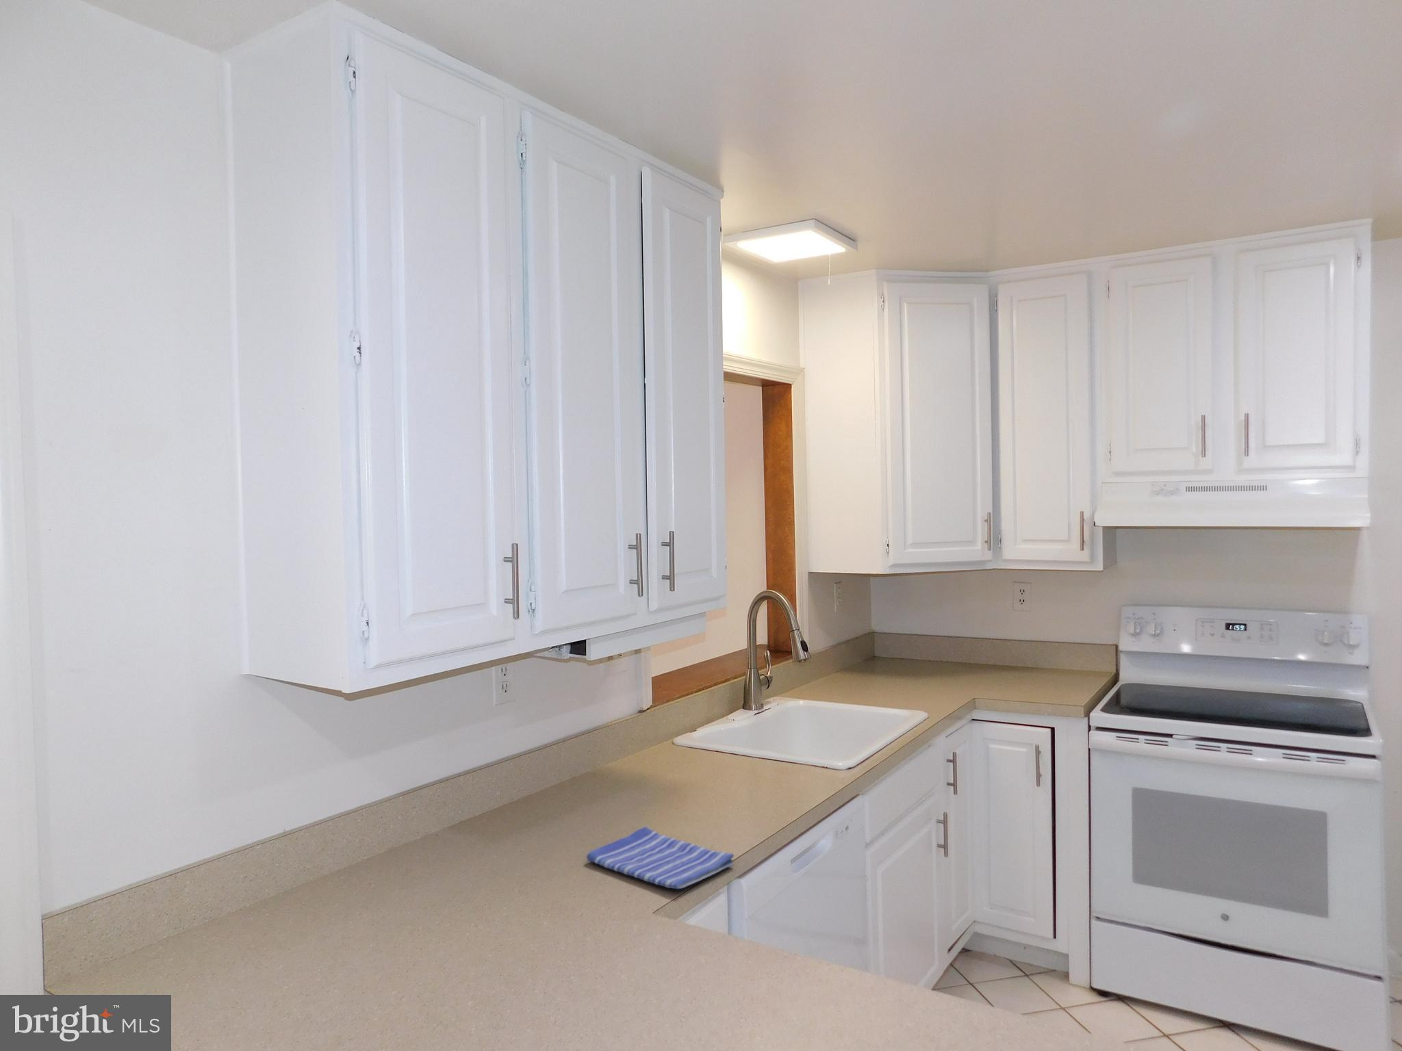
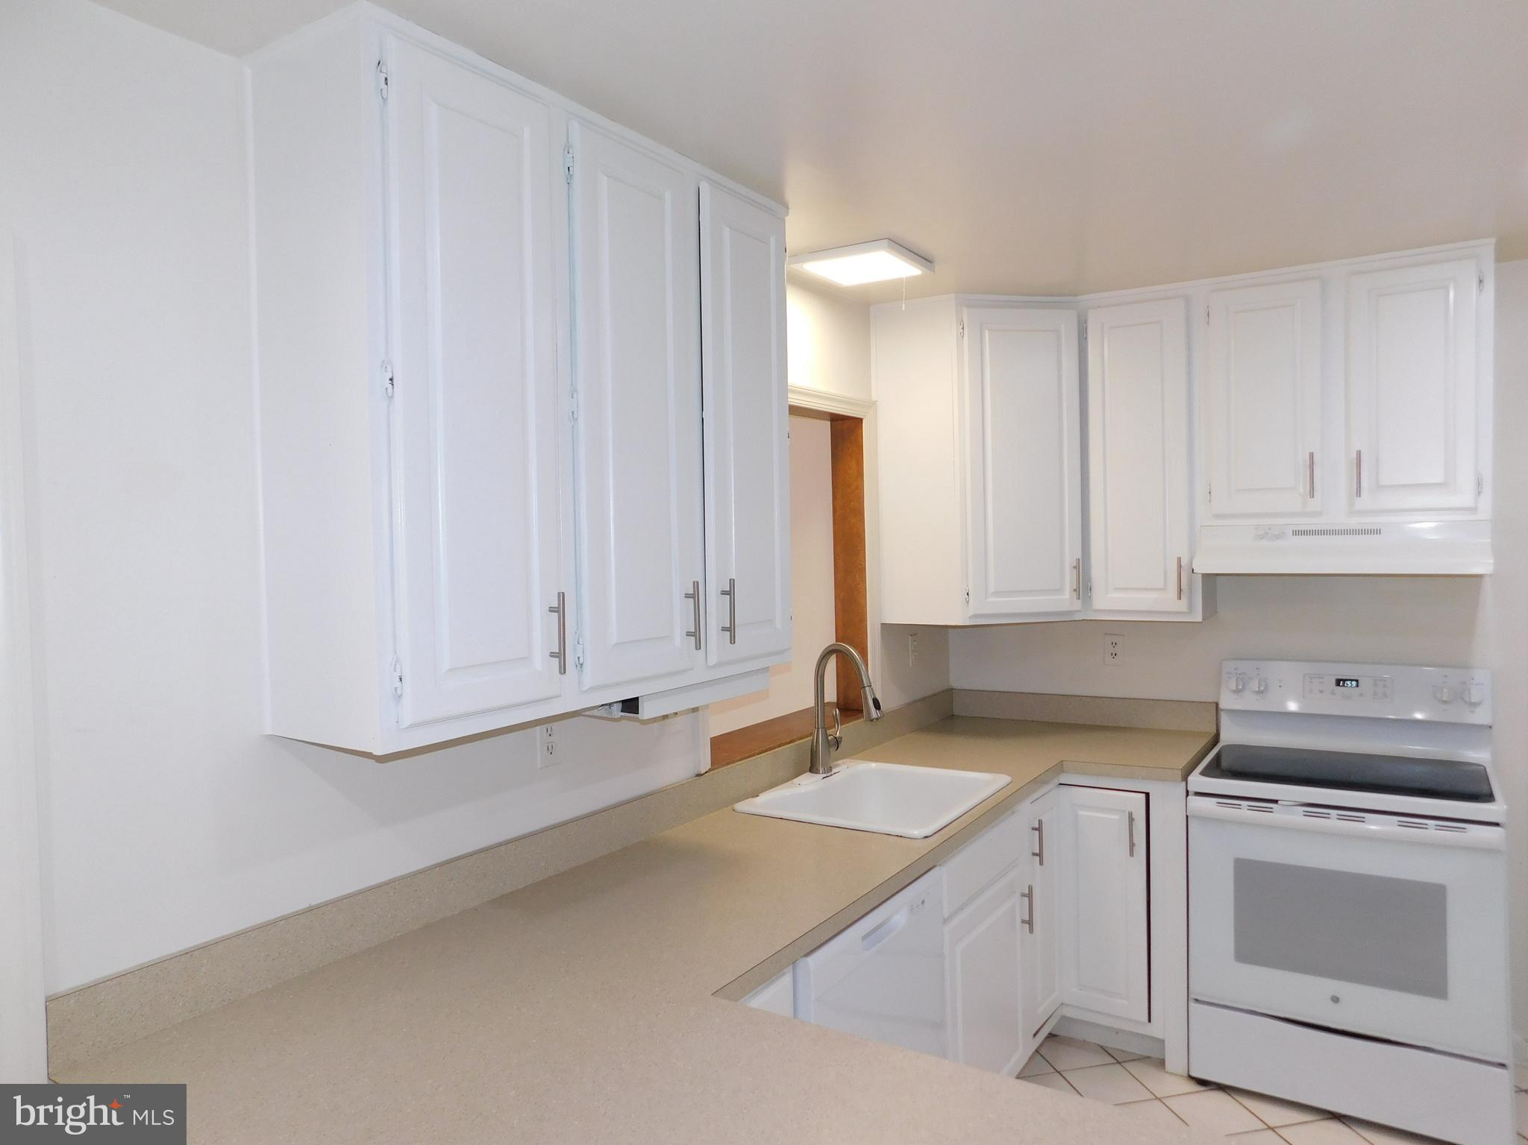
- dish towel [586,826,734,890]
